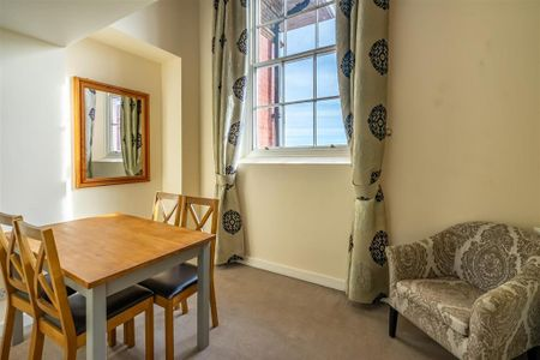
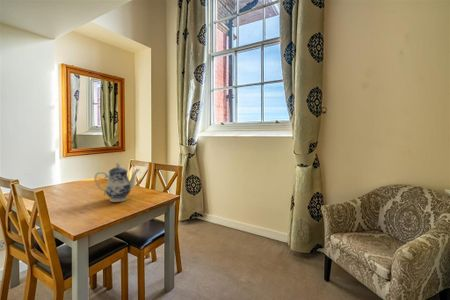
+ teapot [93,162,141,203]
